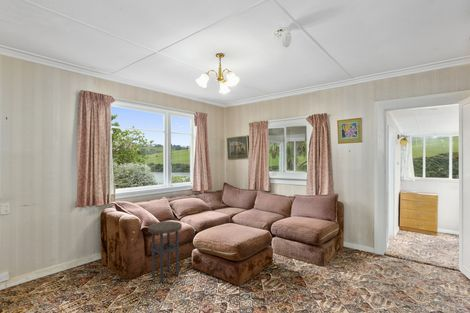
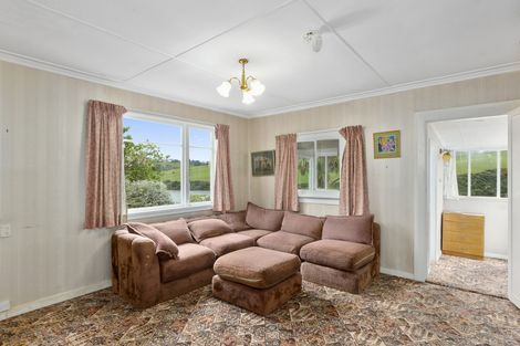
- side table [147,220,183,284]
